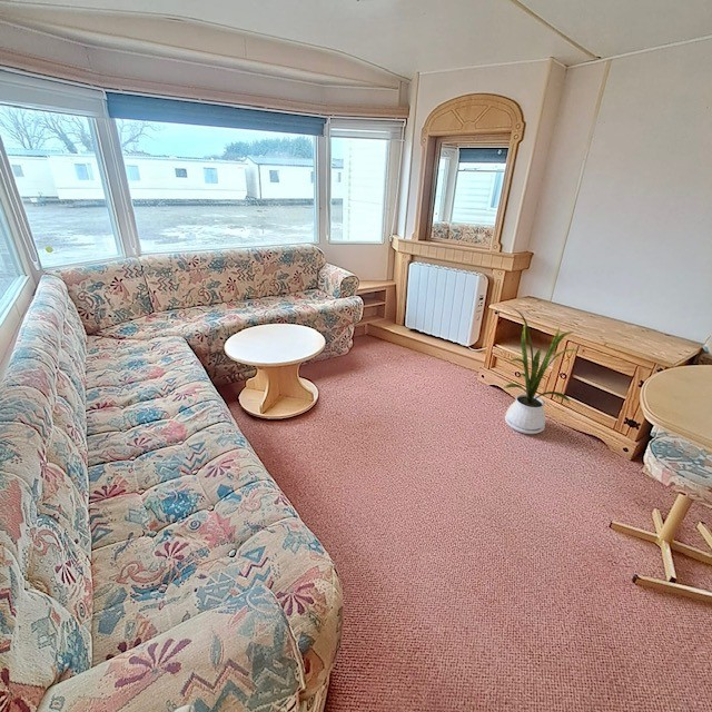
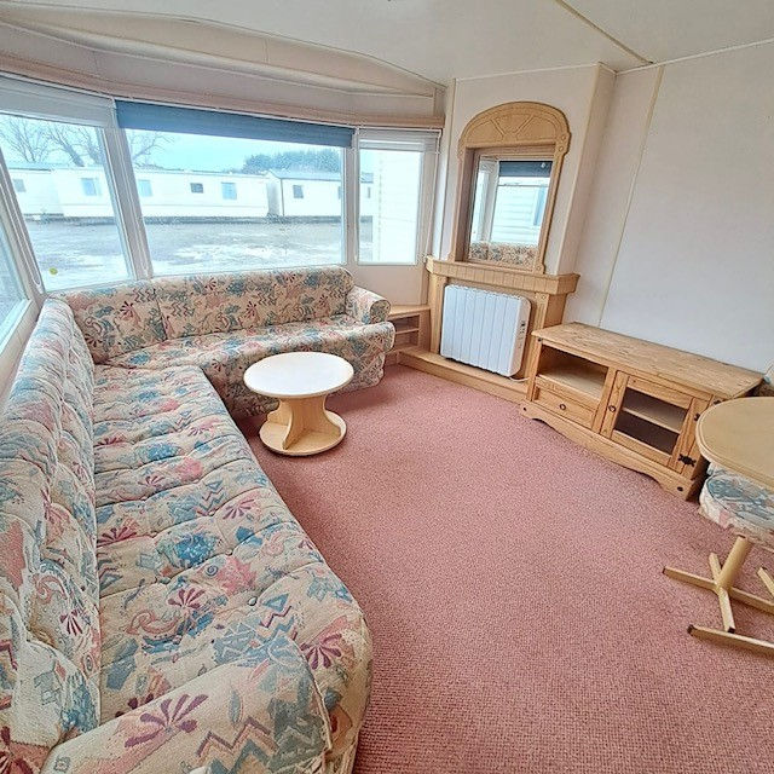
- house plant [503,306,577,435]
